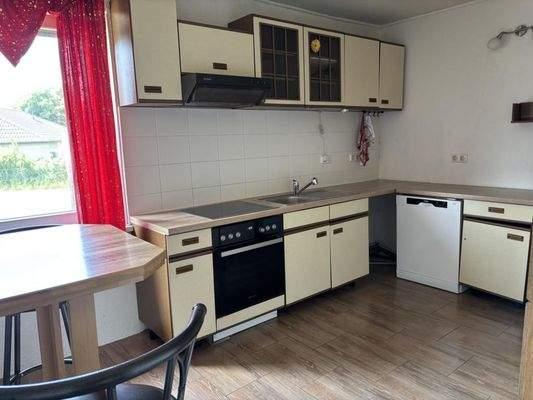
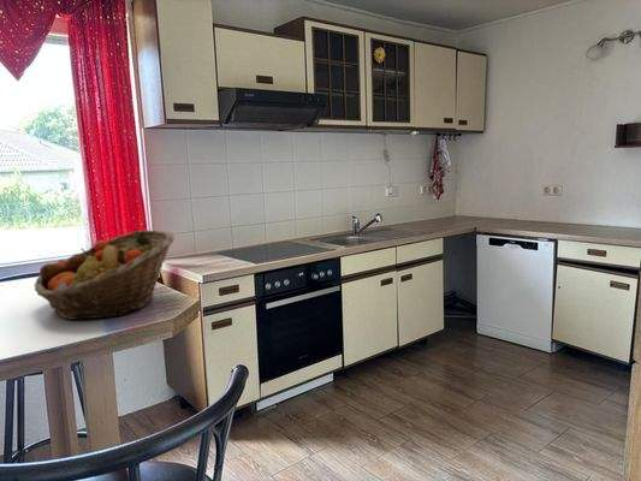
+ fruit basket [34,228,176,321]
